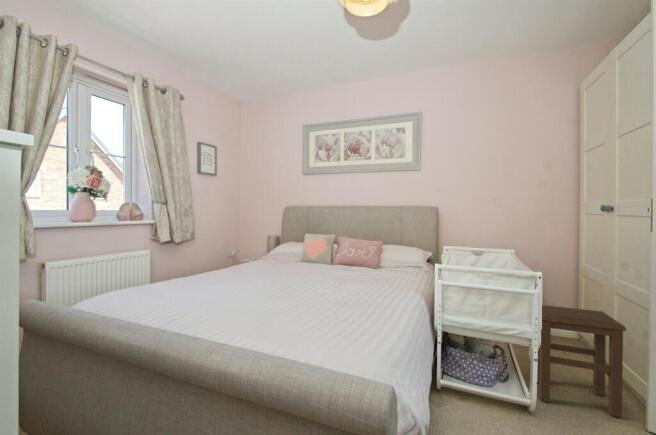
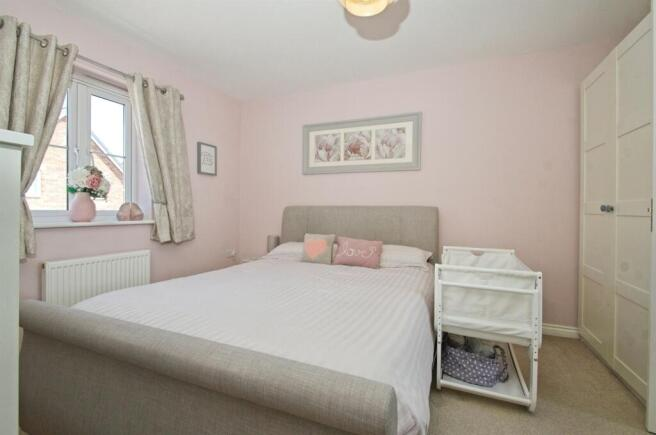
- stool [536,304,627,419]
